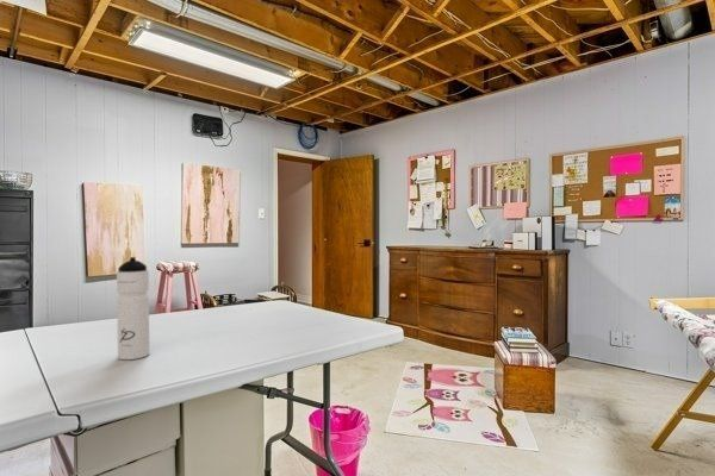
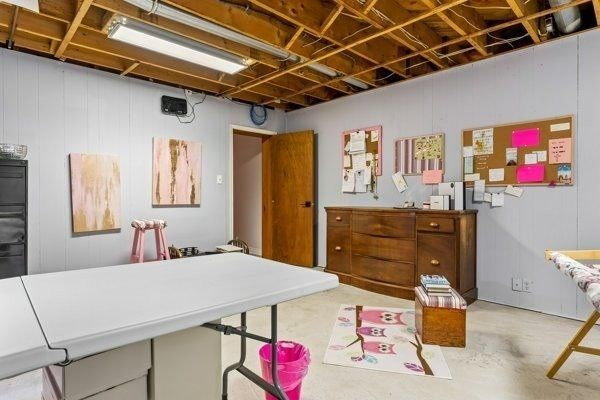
- water bottle [116,256,151,361]
